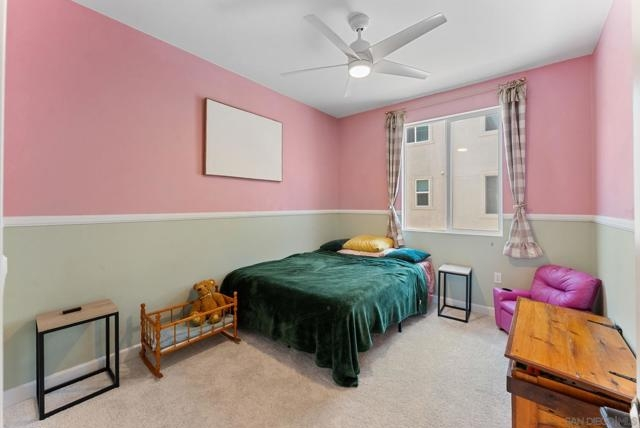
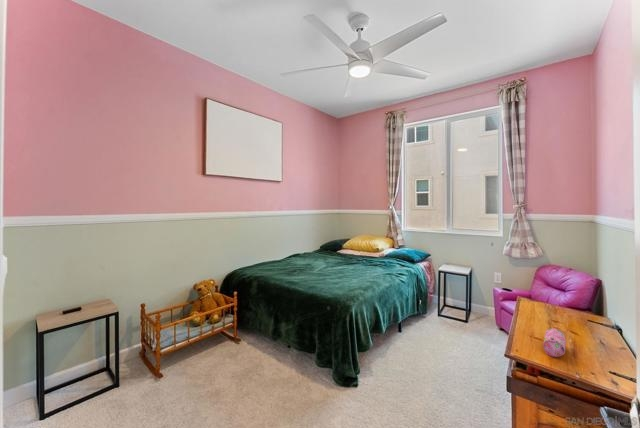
+ pencil case [542,327,567,358]
